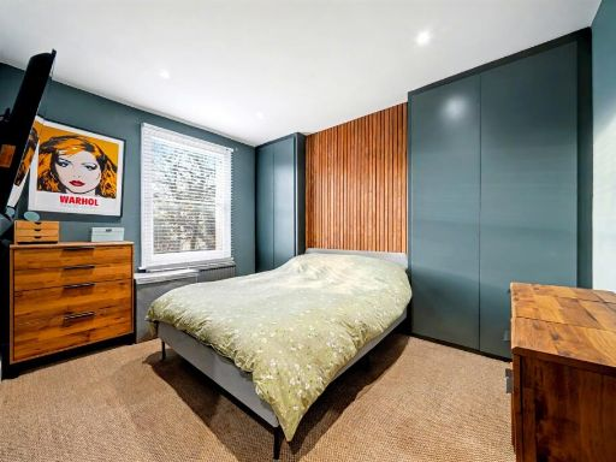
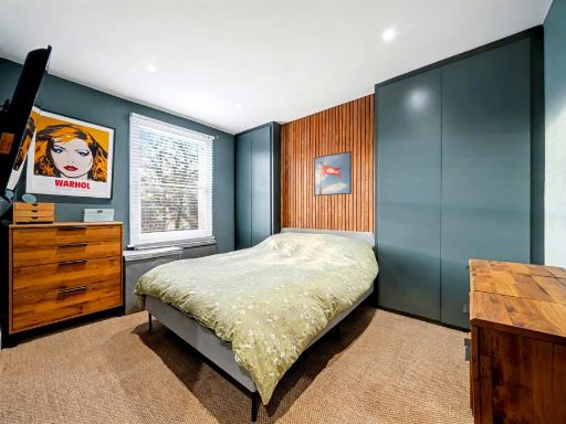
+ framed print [313,150,353,197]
